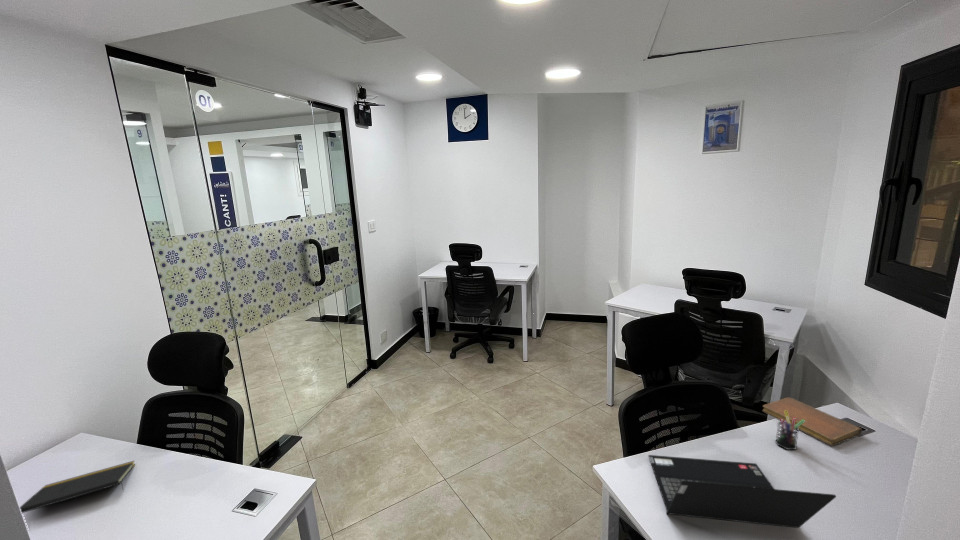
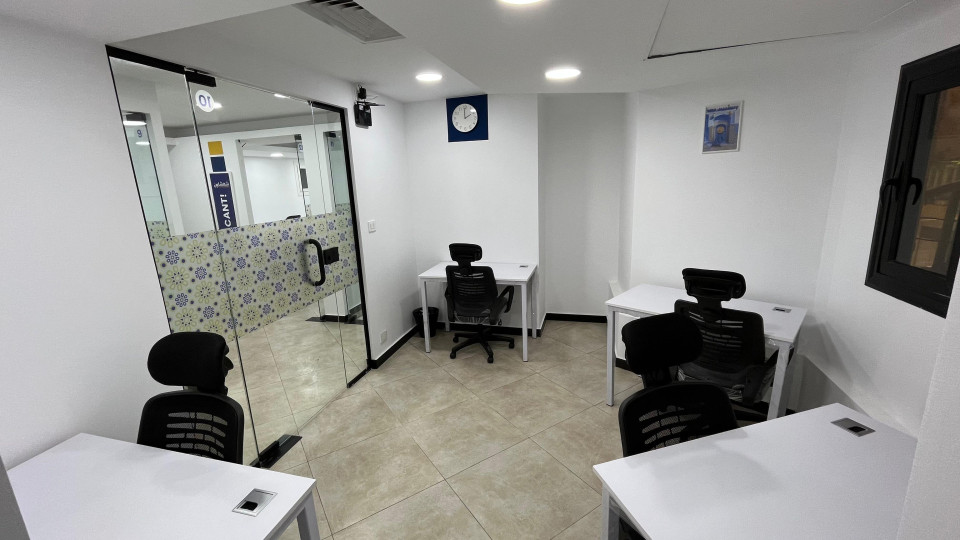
- notebook [761,396,863,447]
- pen holder [774,411,805,451]
- laptop computer [648,454,837,529]
- notepad [19,459,136,514]
